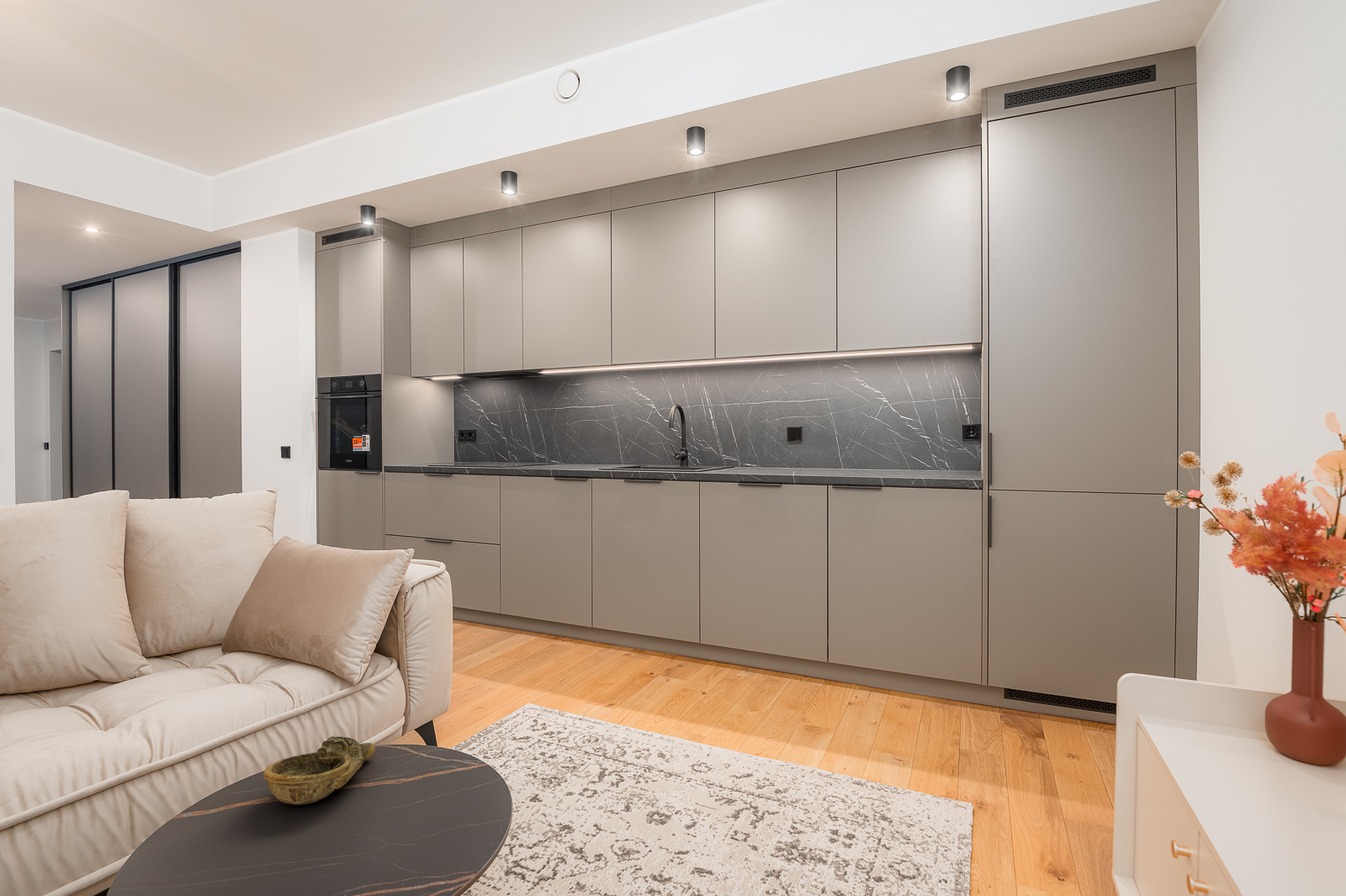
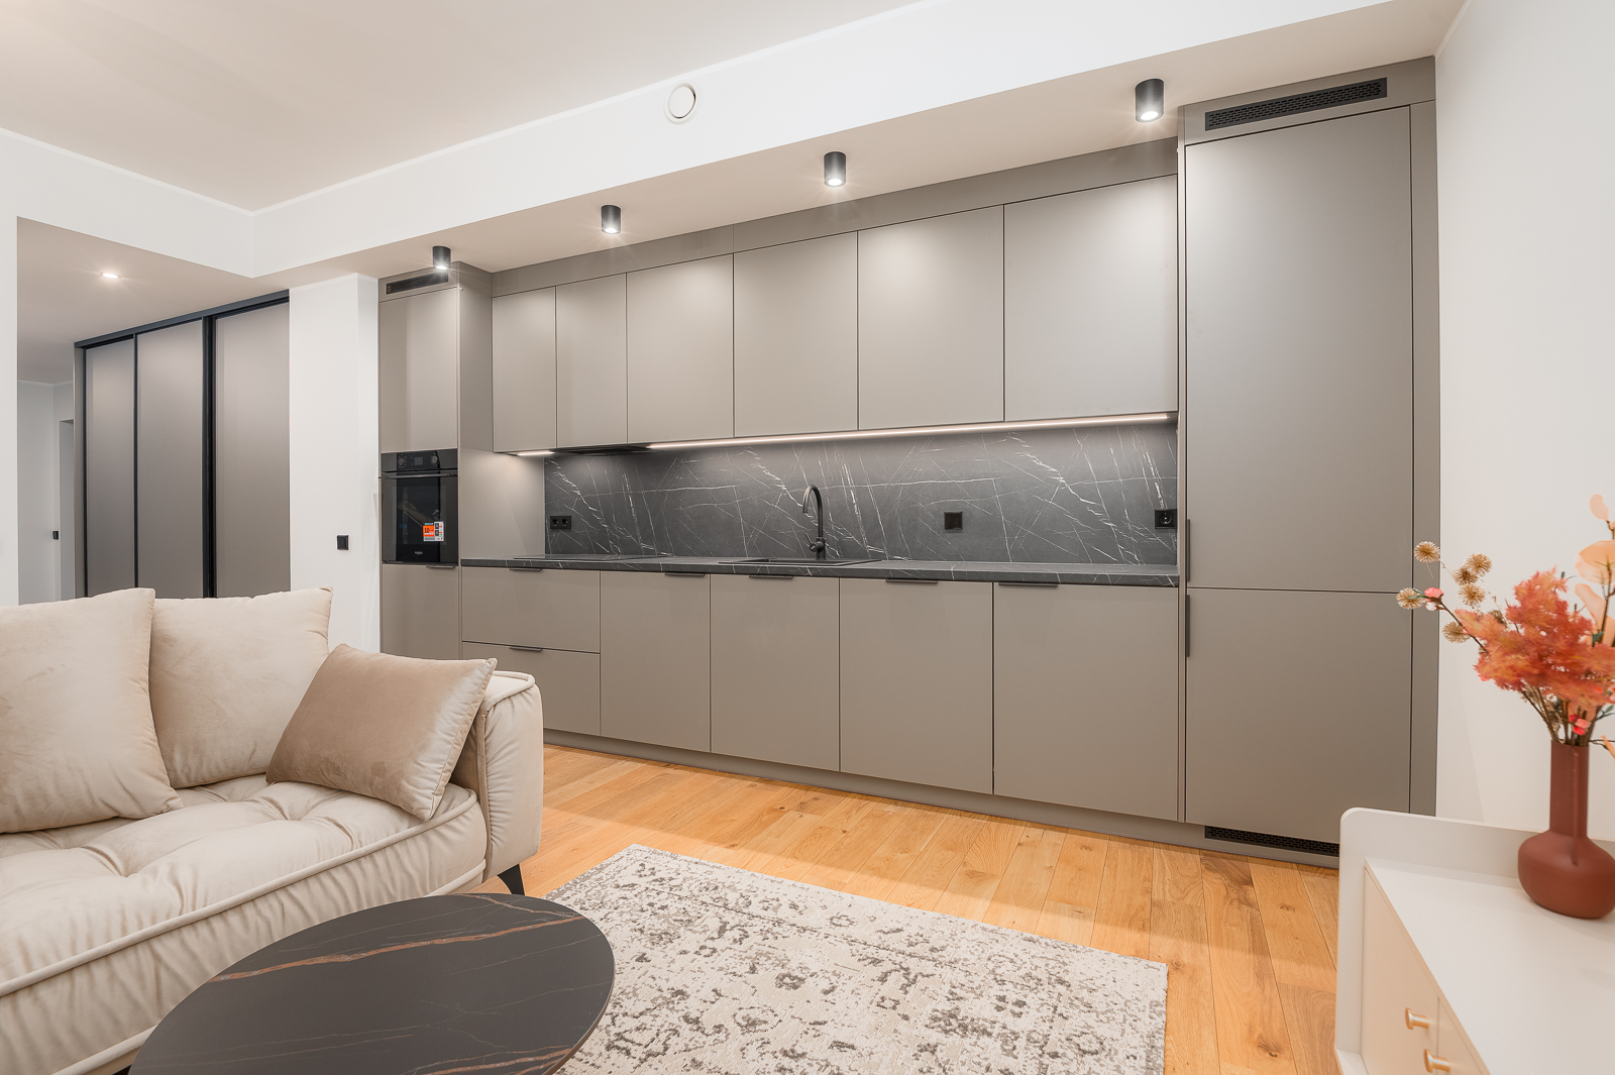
- decorative bowl [262,735,376,805]
